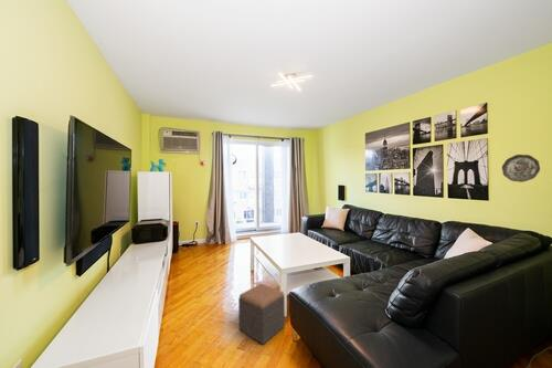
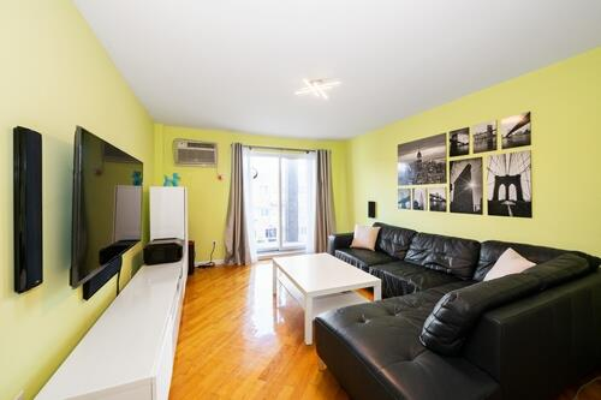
- footstool [237,283,286,345]
- decorative plate [501,154,541,183]
